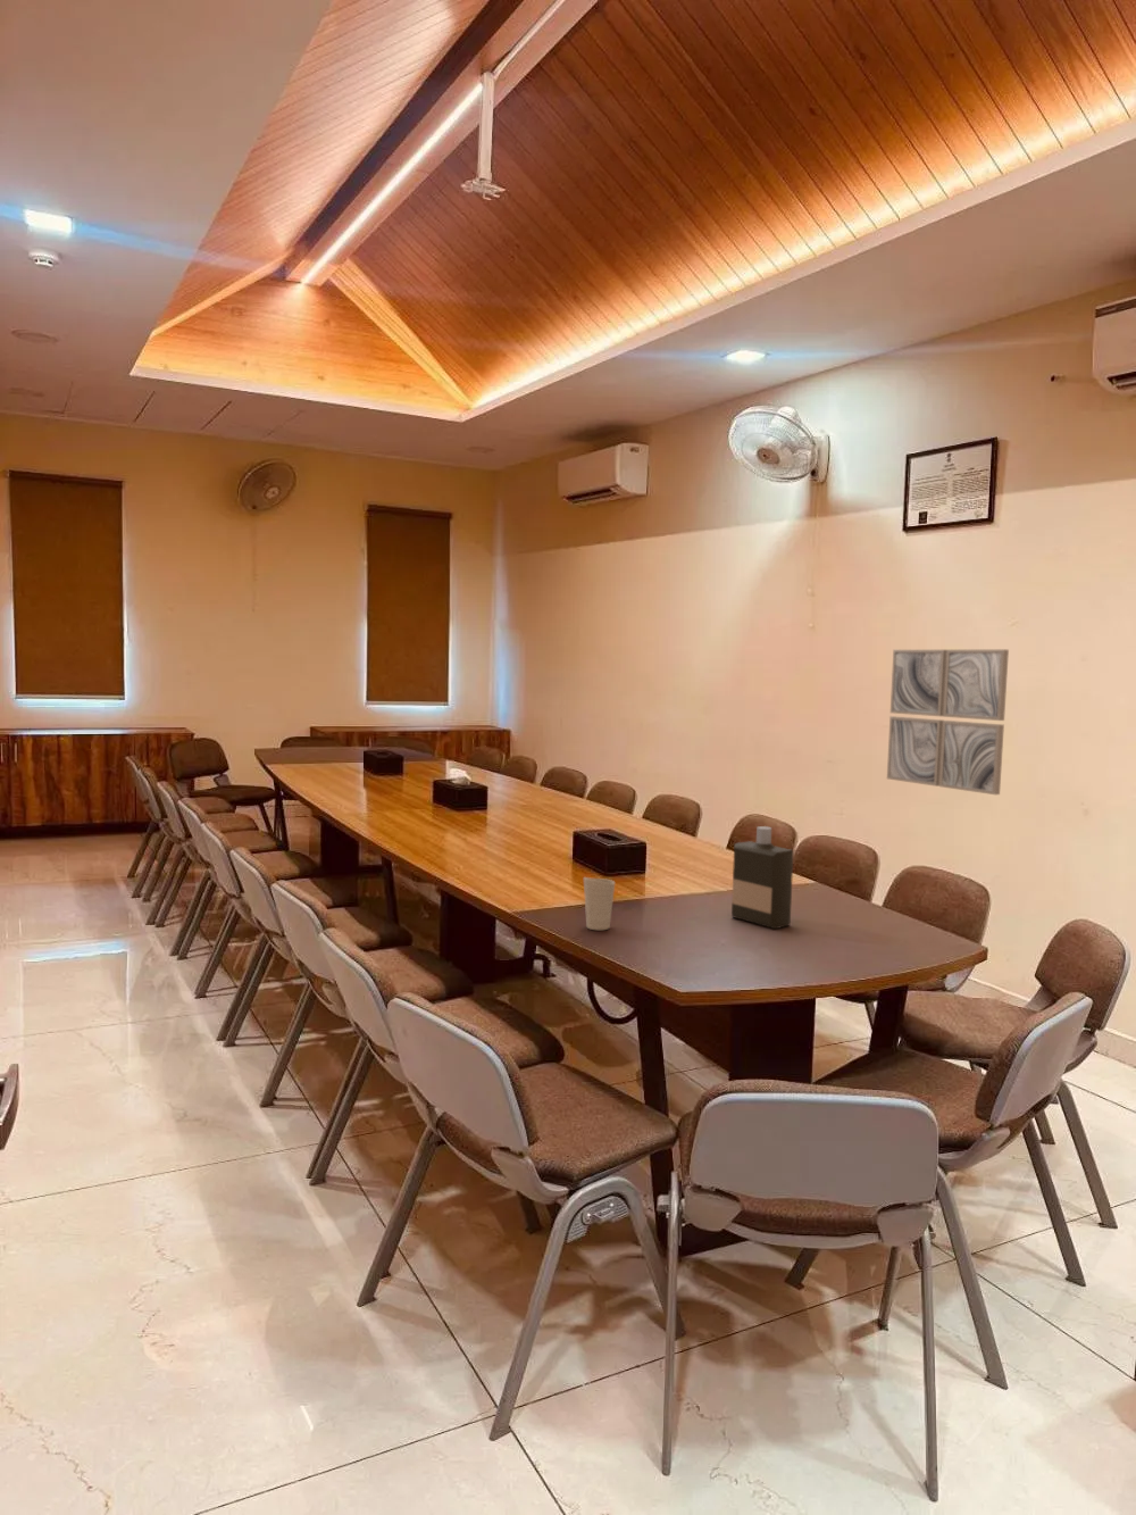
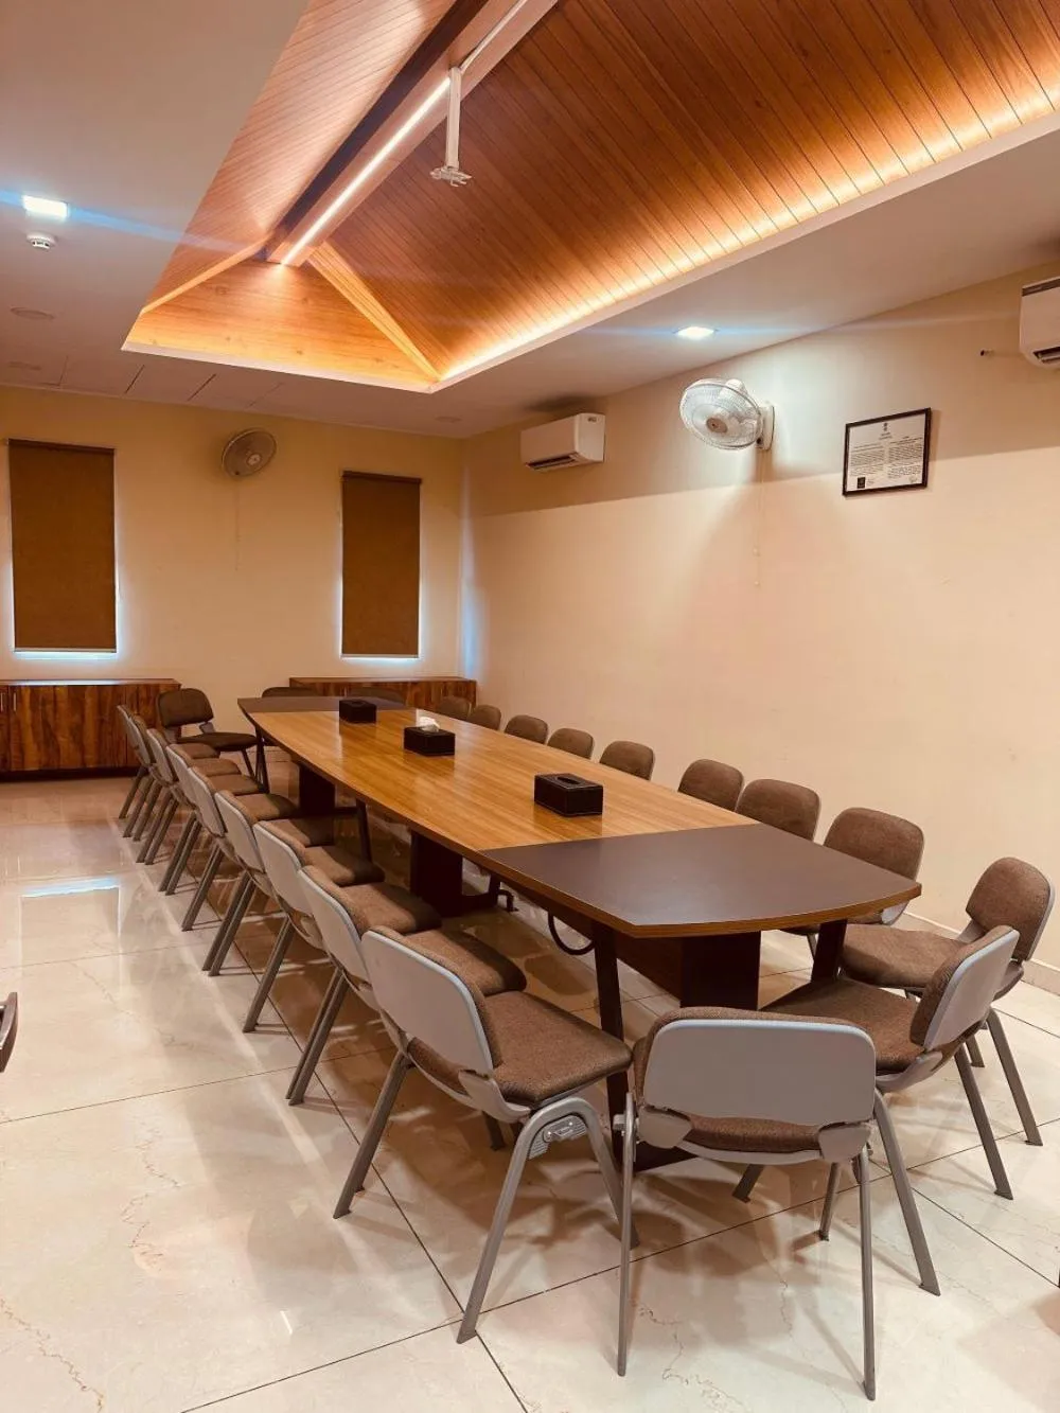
- bottle [730,825,794,930]
- cup [582,876,616,931]
- wall art [887,649,1010,795]
